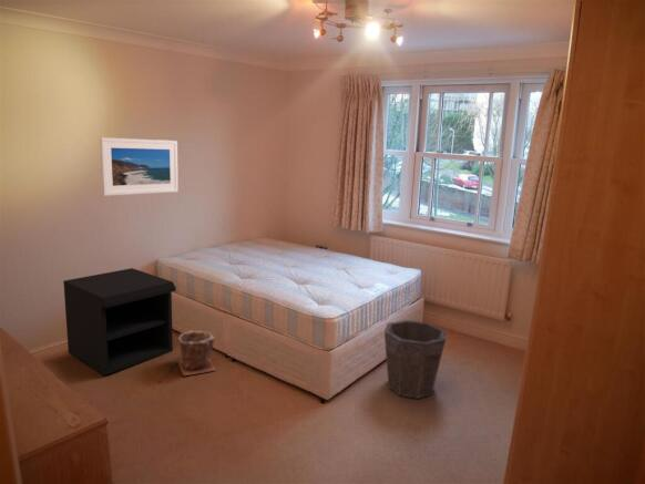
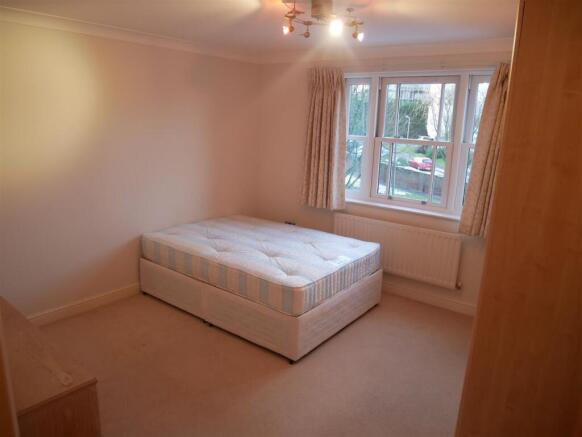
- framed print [99,136,180,197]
- plant pot [177,329,217,377]
- waste bin [383,319,447,400]
- nightstand [62,267,177,377]
